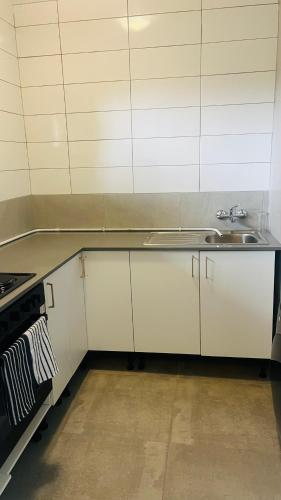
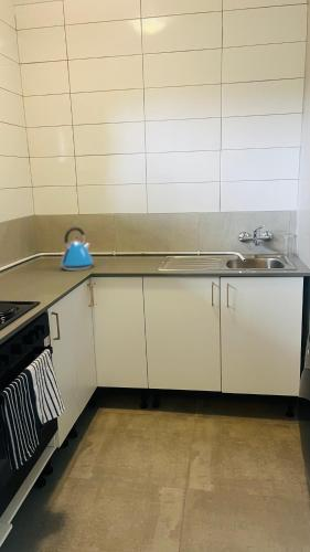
+ kettle [60,226,95,272]
